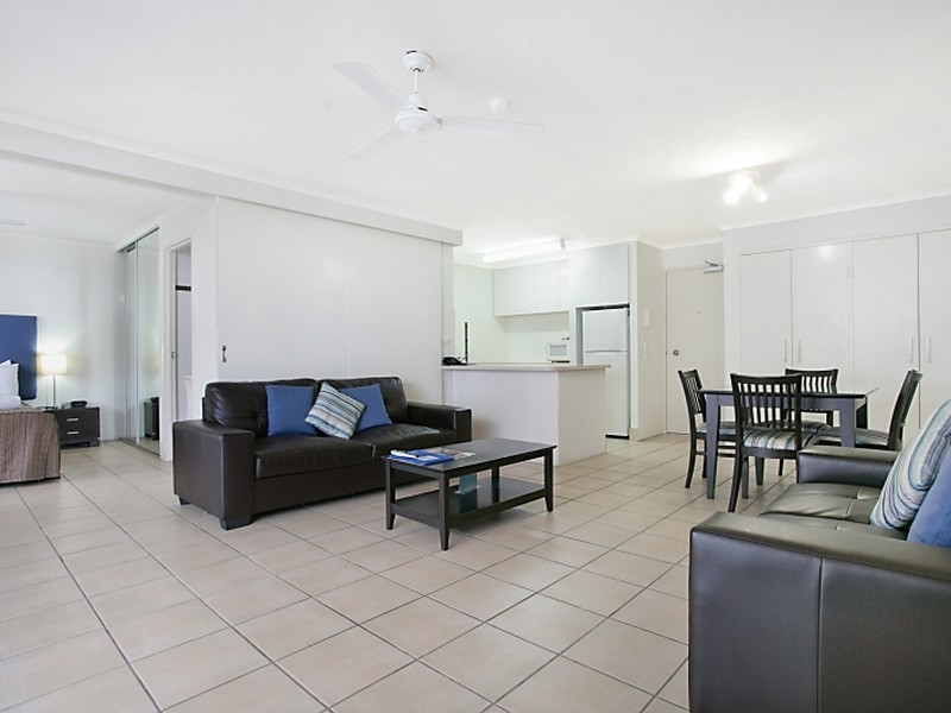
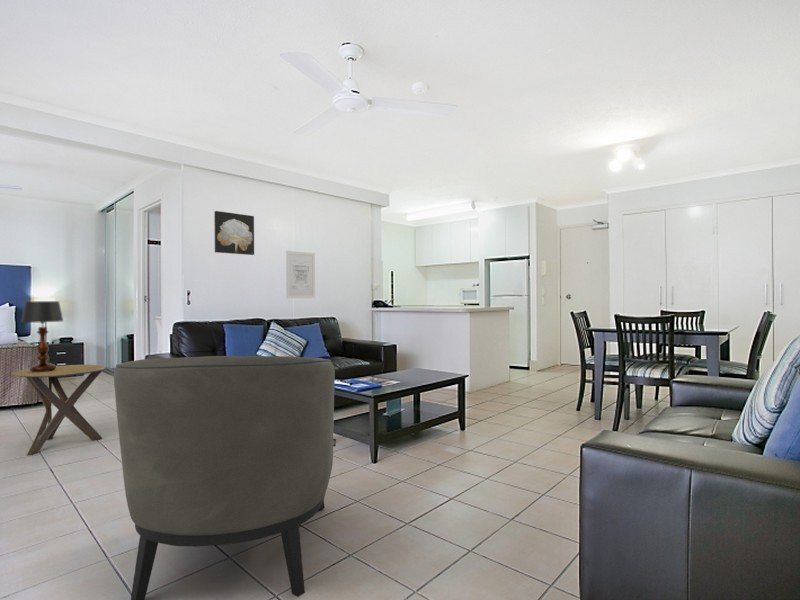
+ armchair [113,355,337,600]
+ side table [10,364,107,457]
+ table lamp [20,300,64,372]
+ wall art [213,210,255,256]
+ wall art [285,250,316,299]
